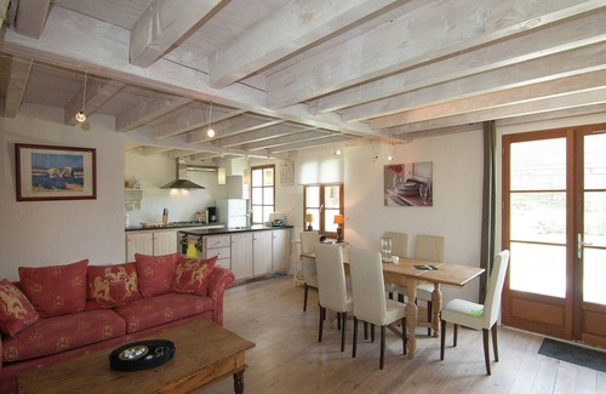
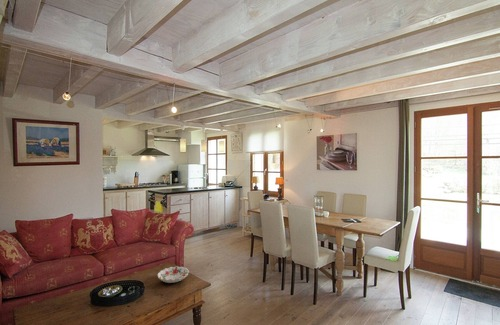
+ decorative bowl [156,266,190,284]
